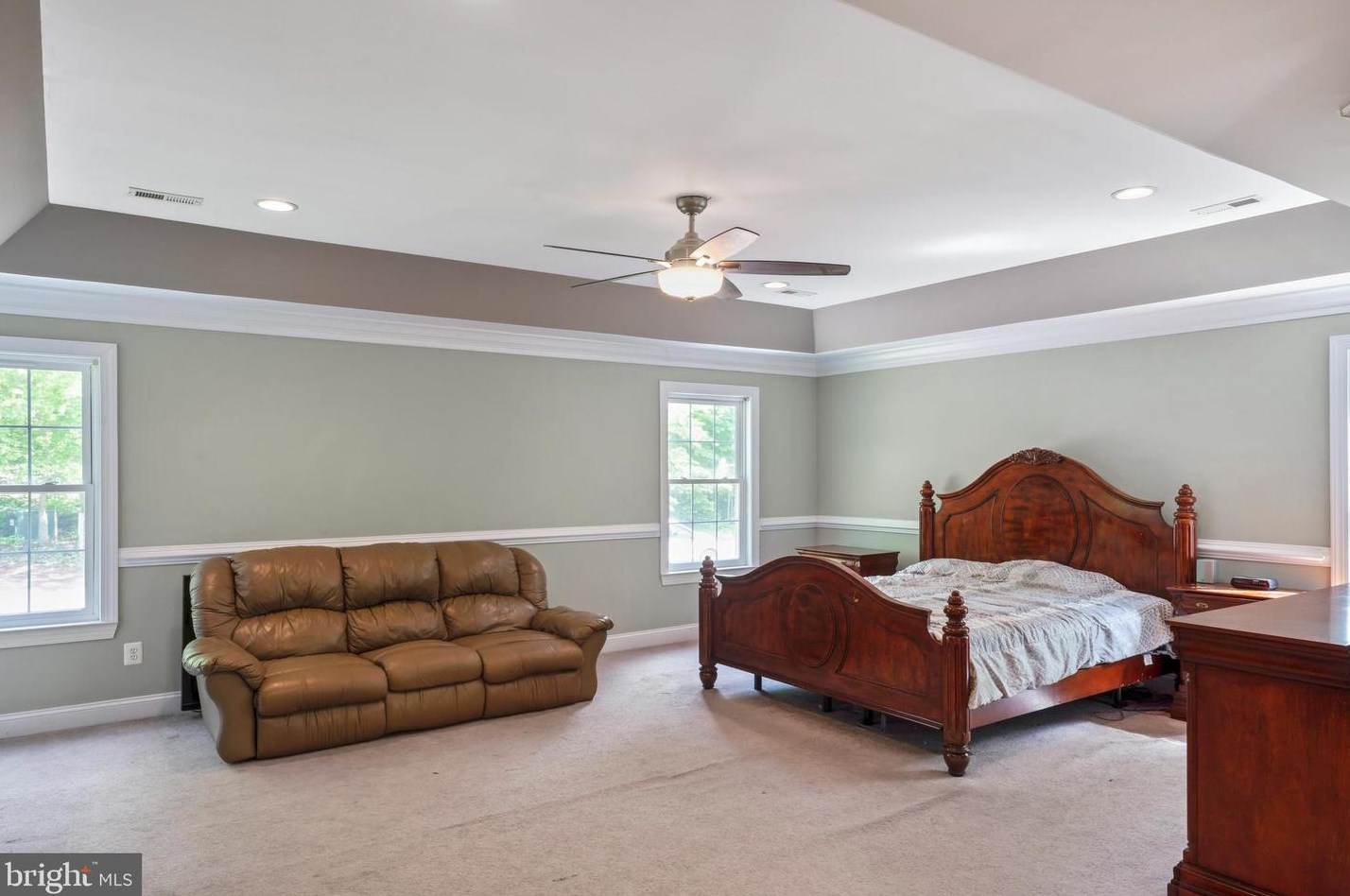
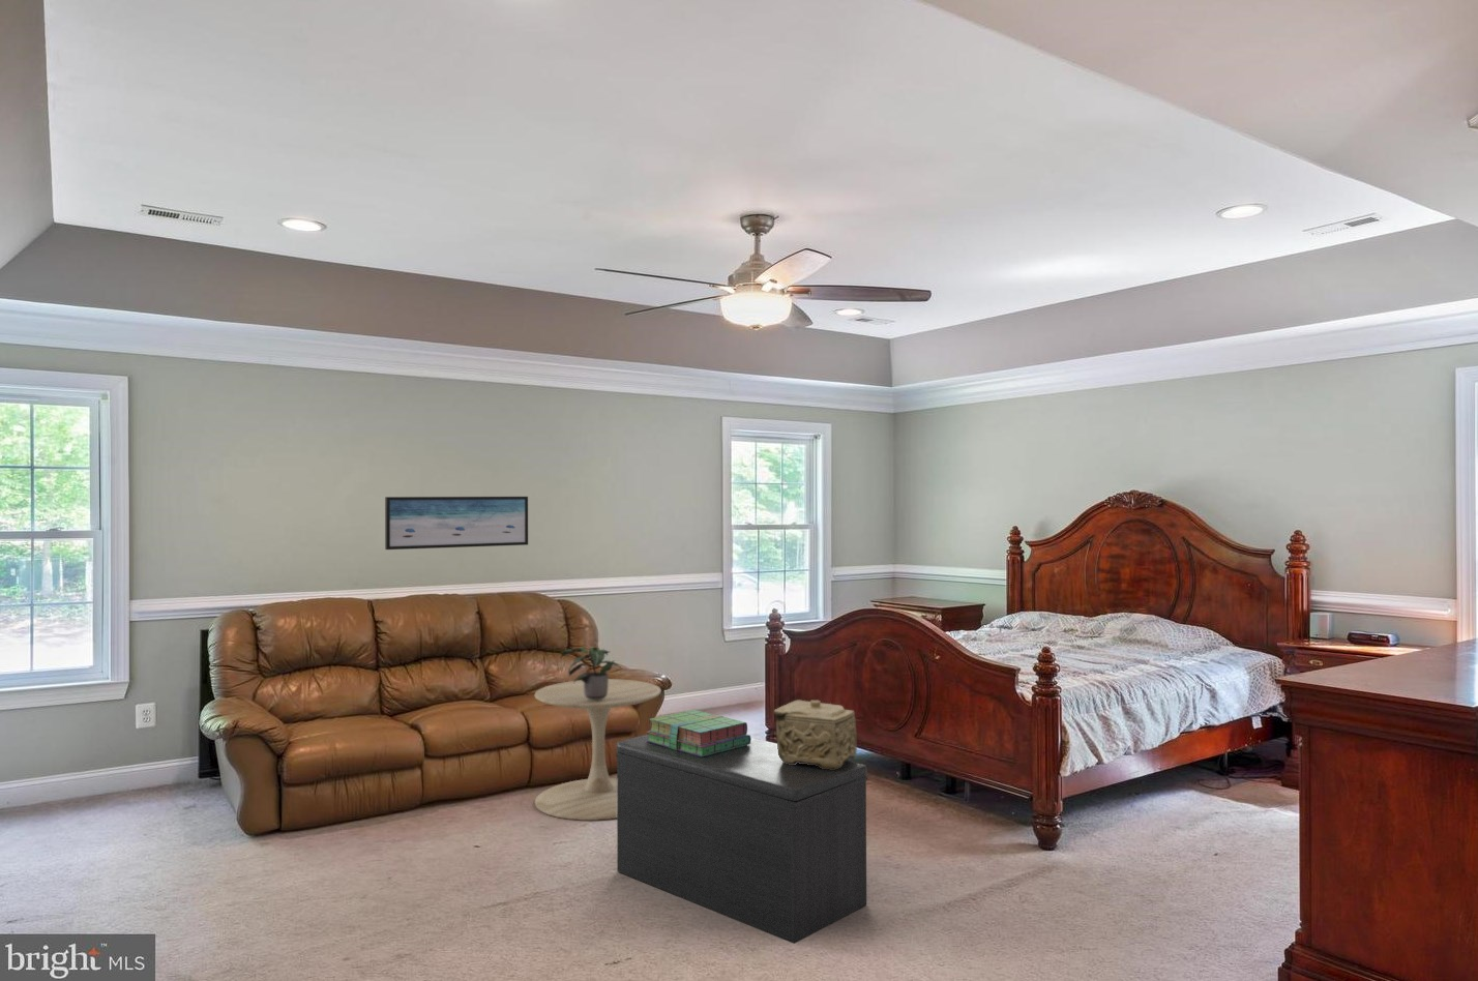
+ potted plant [559,646,622,700]
+ stack of books [645,708,751,758]
+ decorative box [773,699,858,770]
+ side table [534,678,662,821]
+ wall art [384,496,529,551]
+ bench [615,734,868,945]
